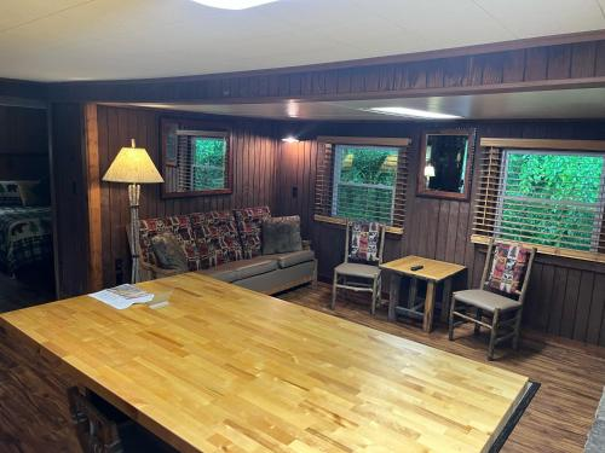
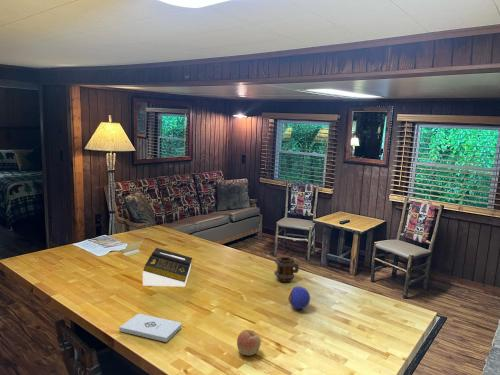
+ mug [273,256,300,283]
+ decorative ball [287,286,311,310]
+ apple [236,329,262,357]
+ notepad [118,313,182,343]
+ book [142,247,193,287]
